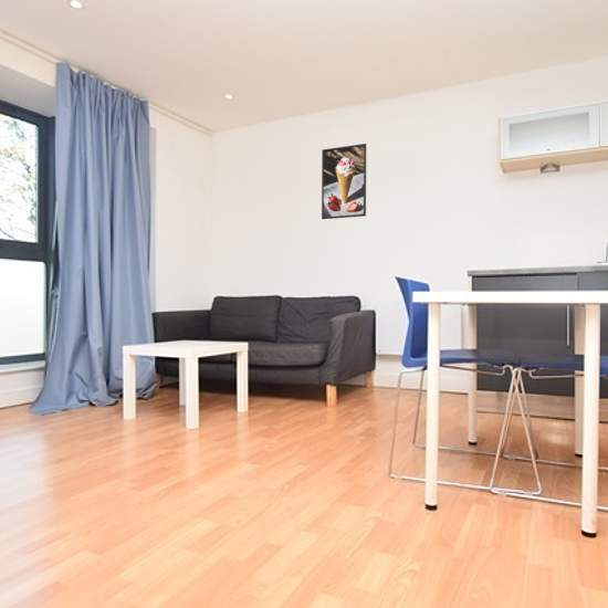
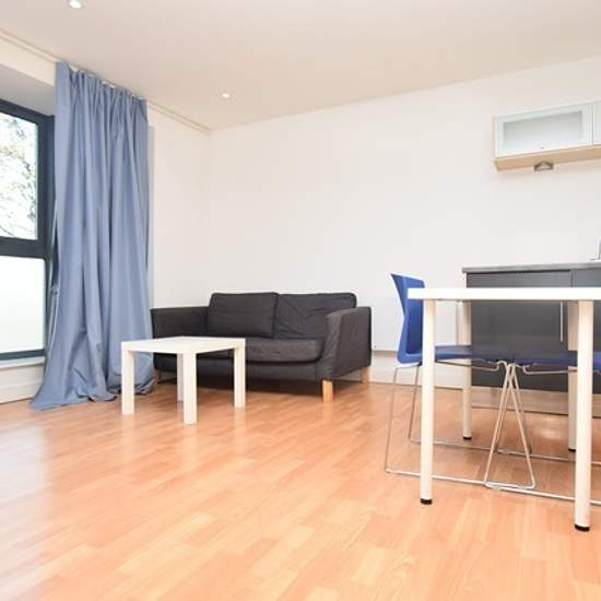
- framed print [321,143,367,220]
